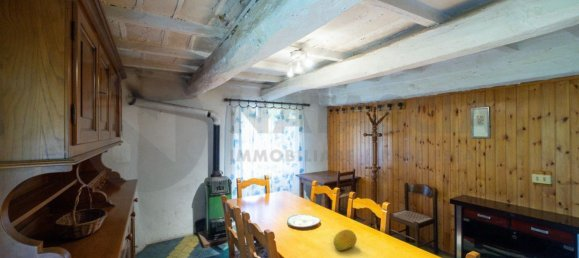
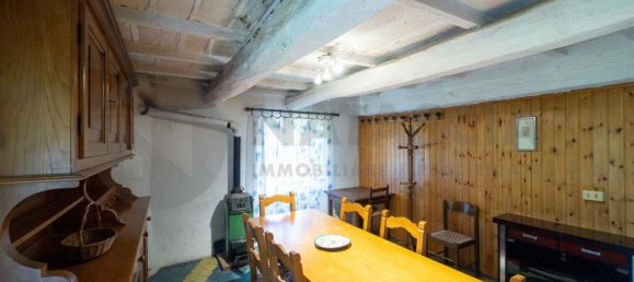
- fruit [332,229,358,251]
